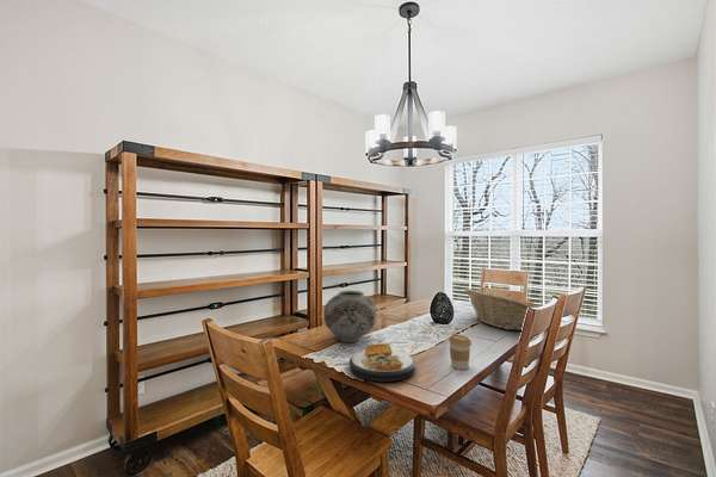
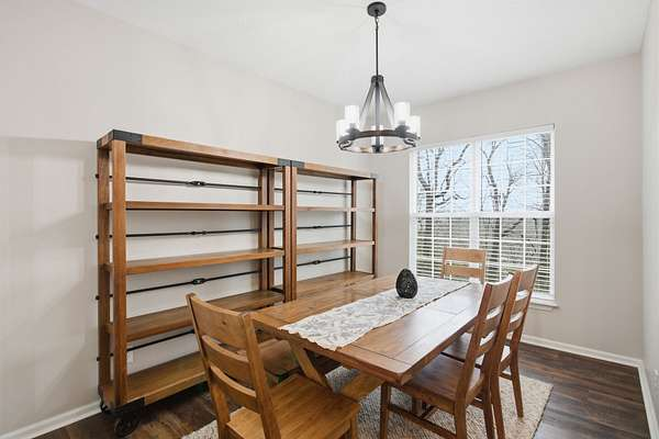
- coffee cup [448,334,473,371]
- plate [348,342,418,383]
- vase [322,290,377,343]
- fruit basket [463,287,541,332]
